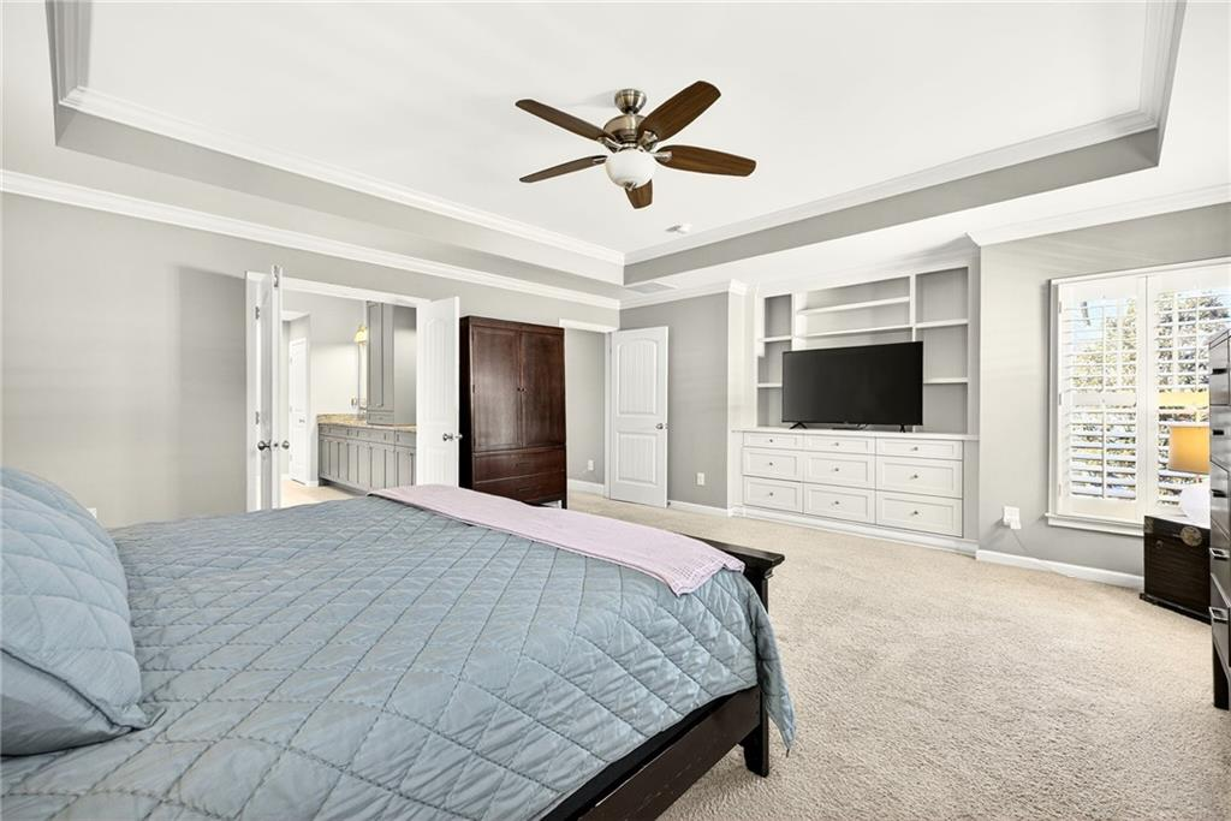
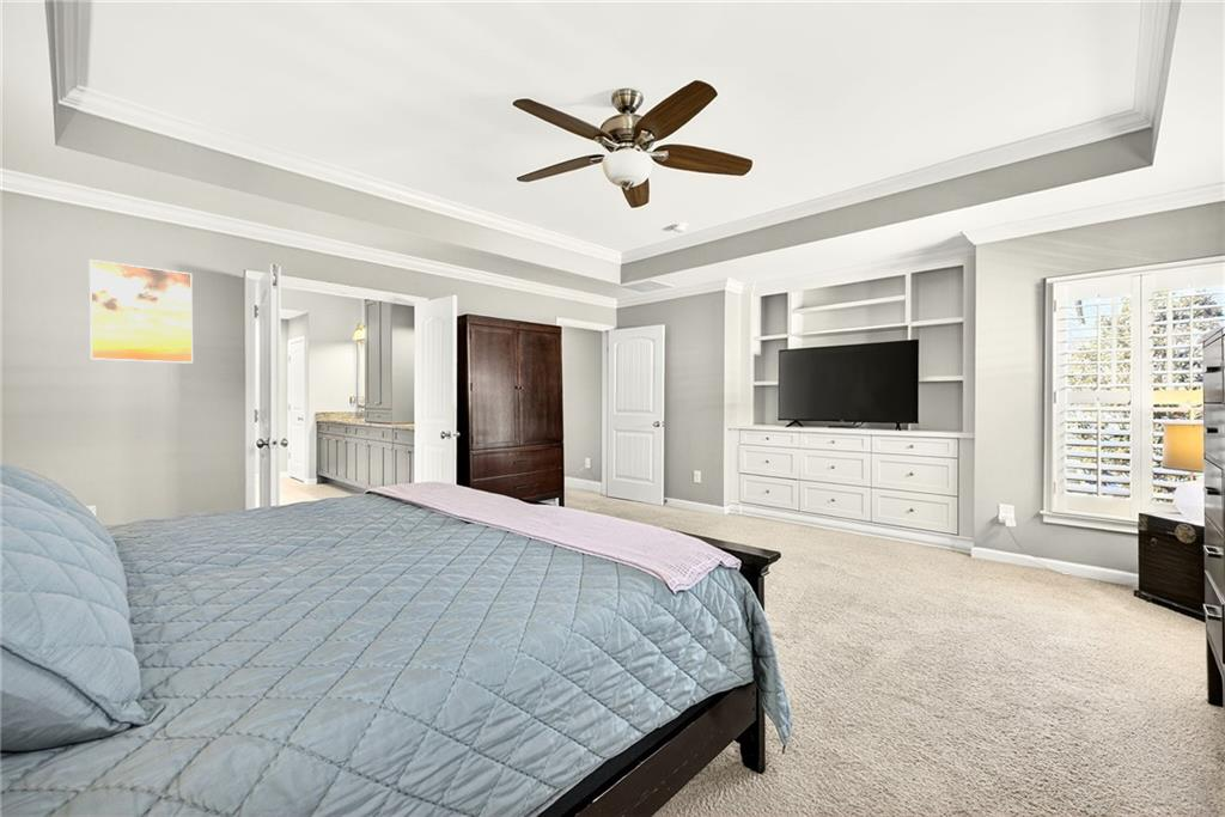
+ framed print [89,258,194,365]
